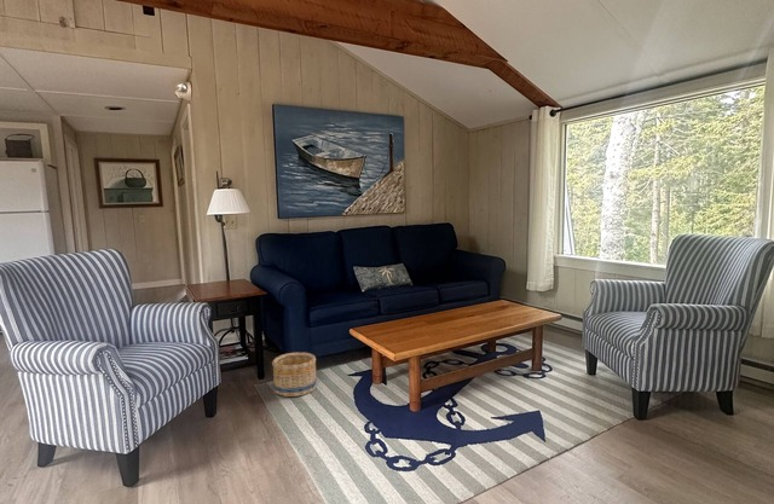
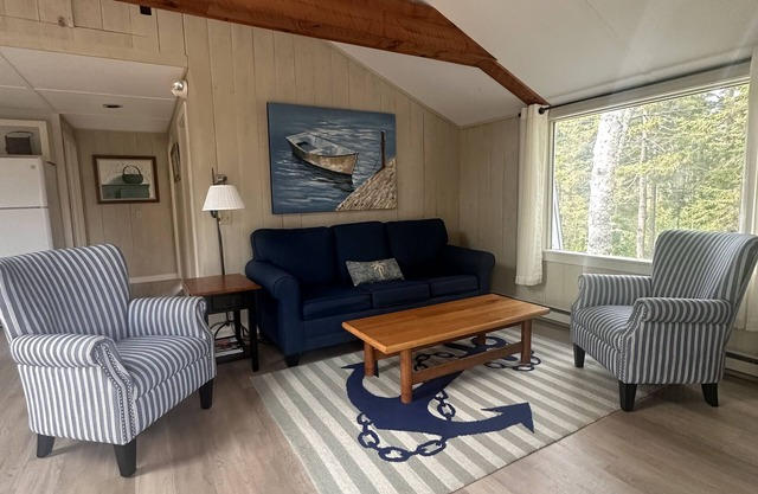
- basket [271,352,318,398]
